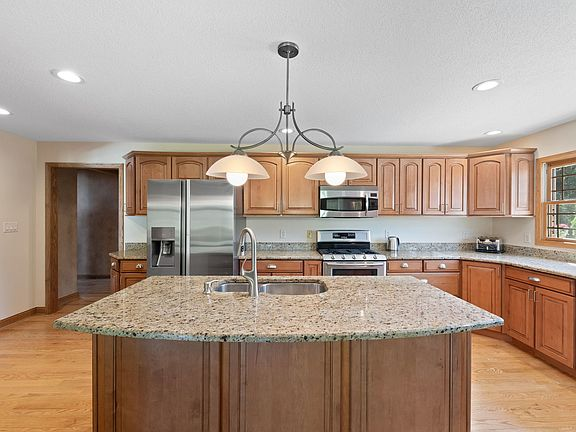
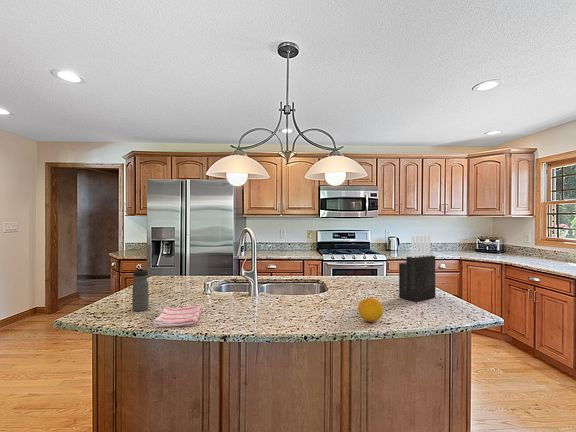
+ knife block [398,234,436,303]
+ dish towel [152,305,203,328]
+ water bottle [131,267,150,312]
+ fruit [357,296,384,323]
